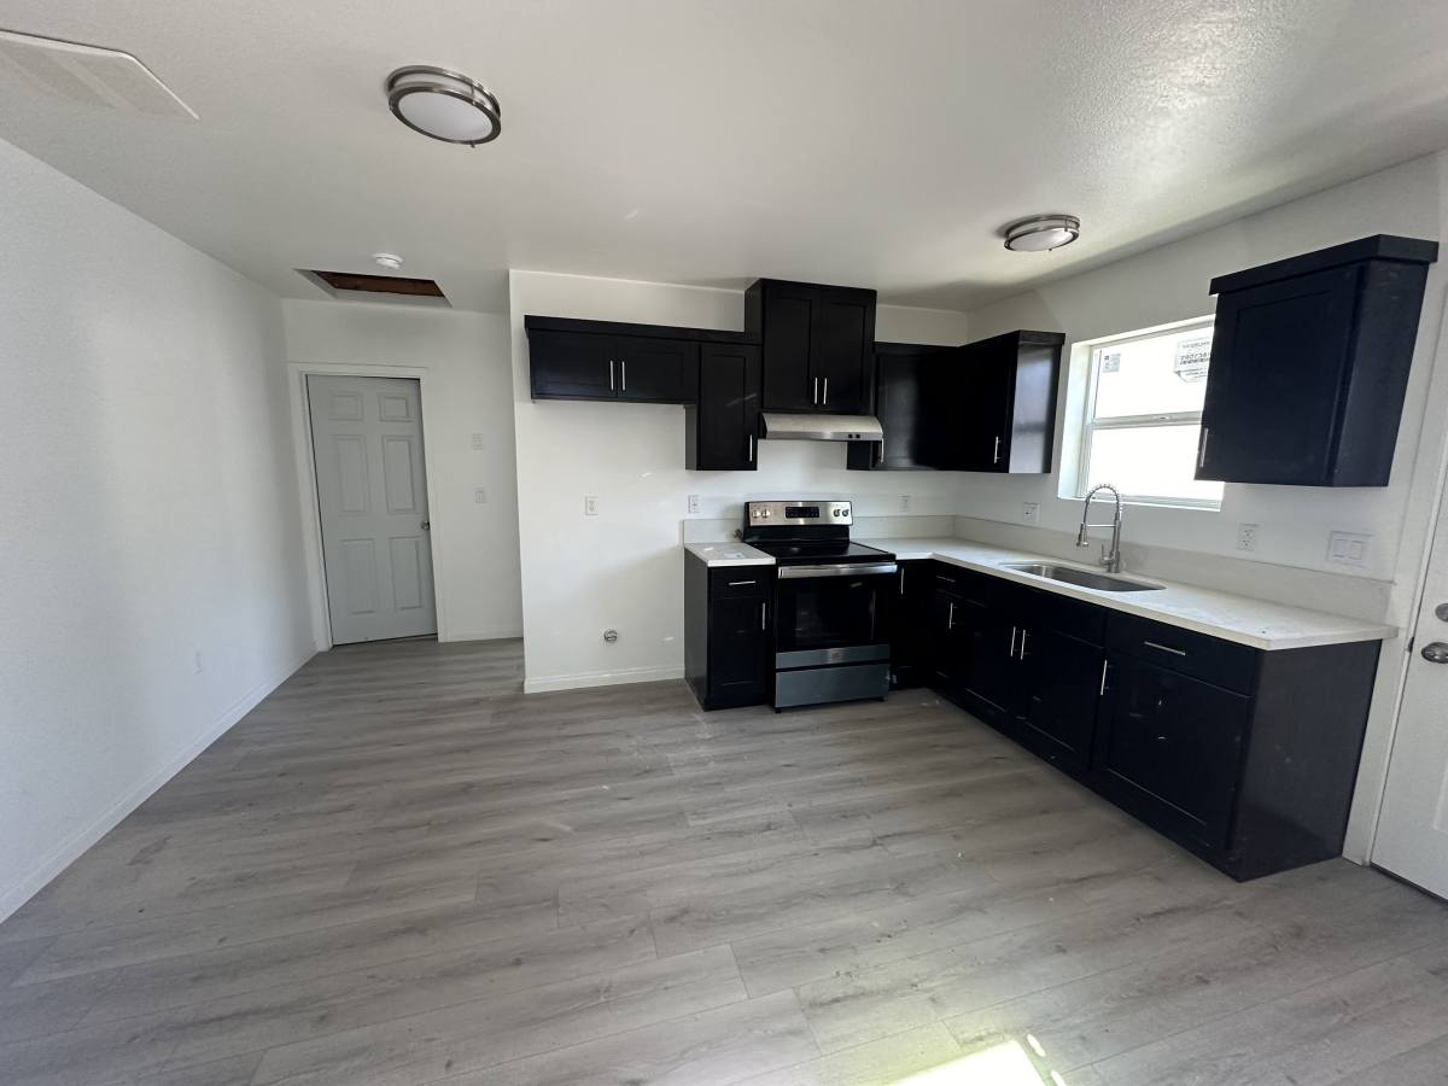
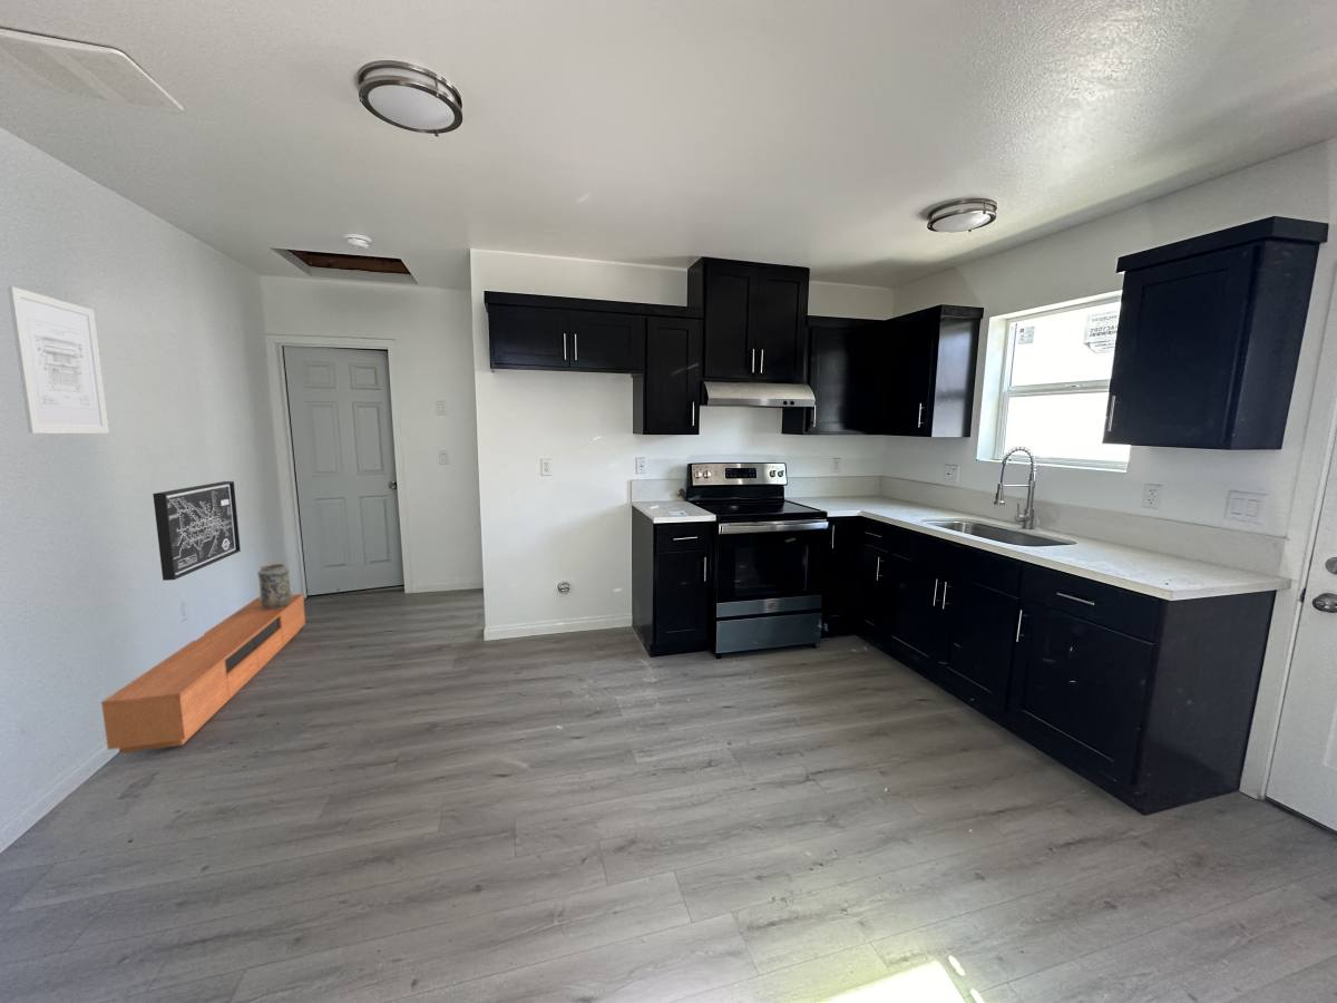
+ media console [100,593,306,754]
+ wall art [7,285,109,435]
+ wall art [152,480,242,582]
+ decorative vase [256,563,293,610]
